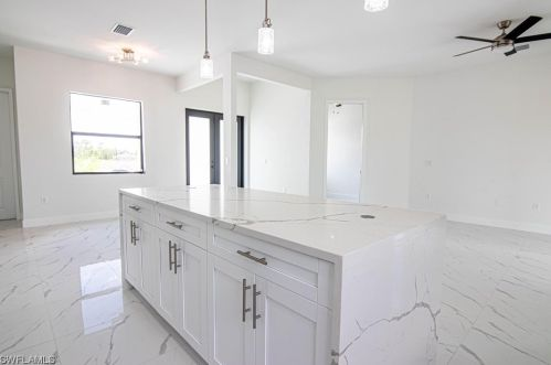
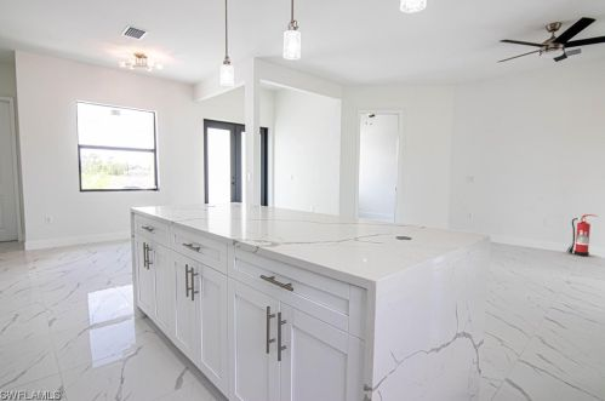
+ fire extinguisher [565,213,599,258]
